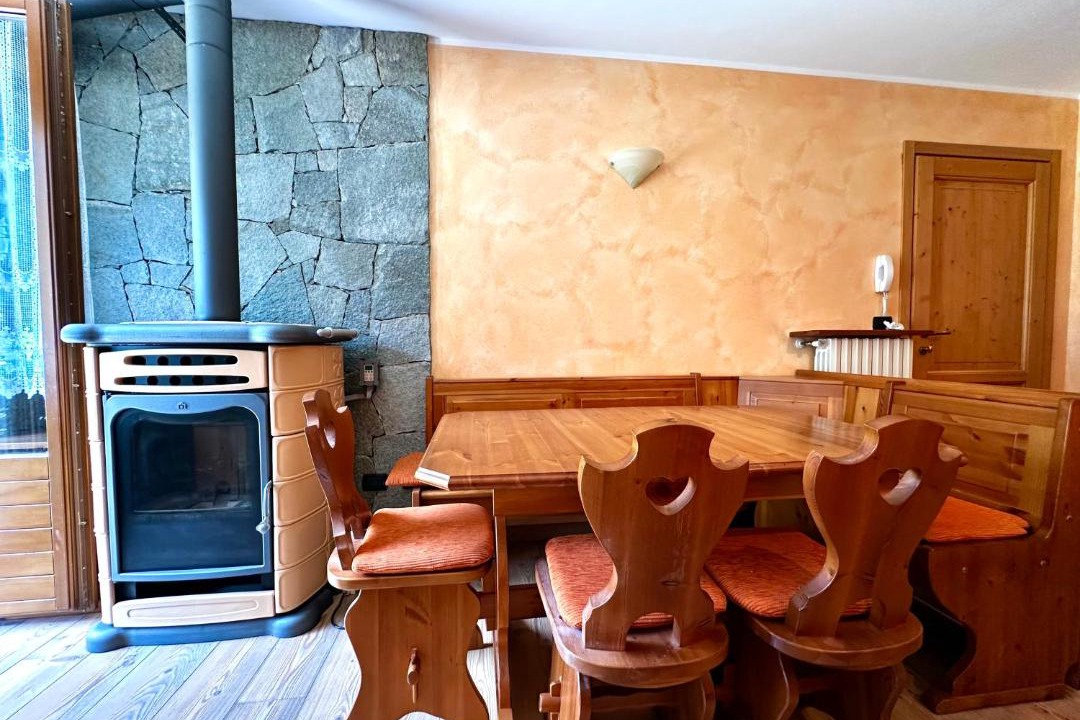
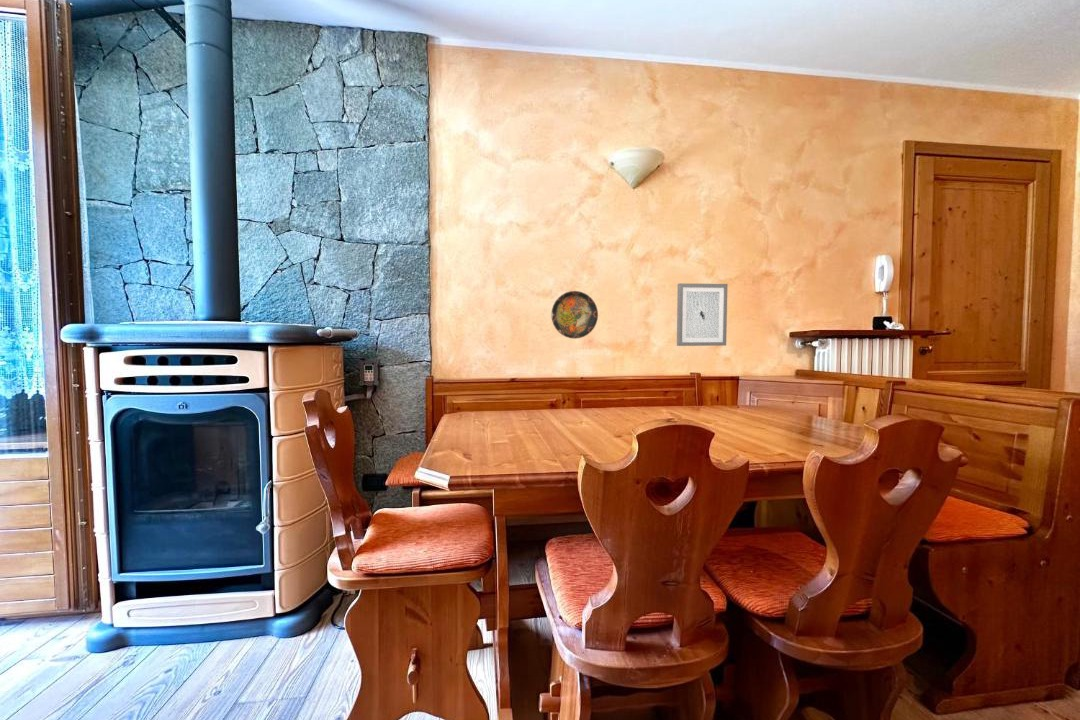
+ wall art [676,282,729,347]
+ decorative plate [550,290,599,340]
